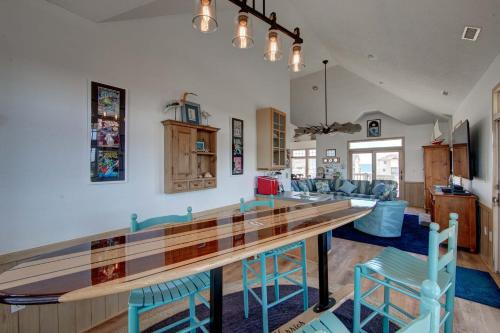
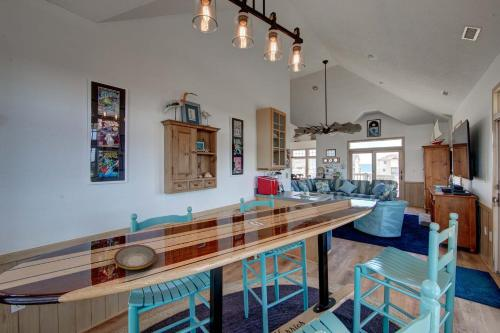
+ plate [113,244,157,270]
